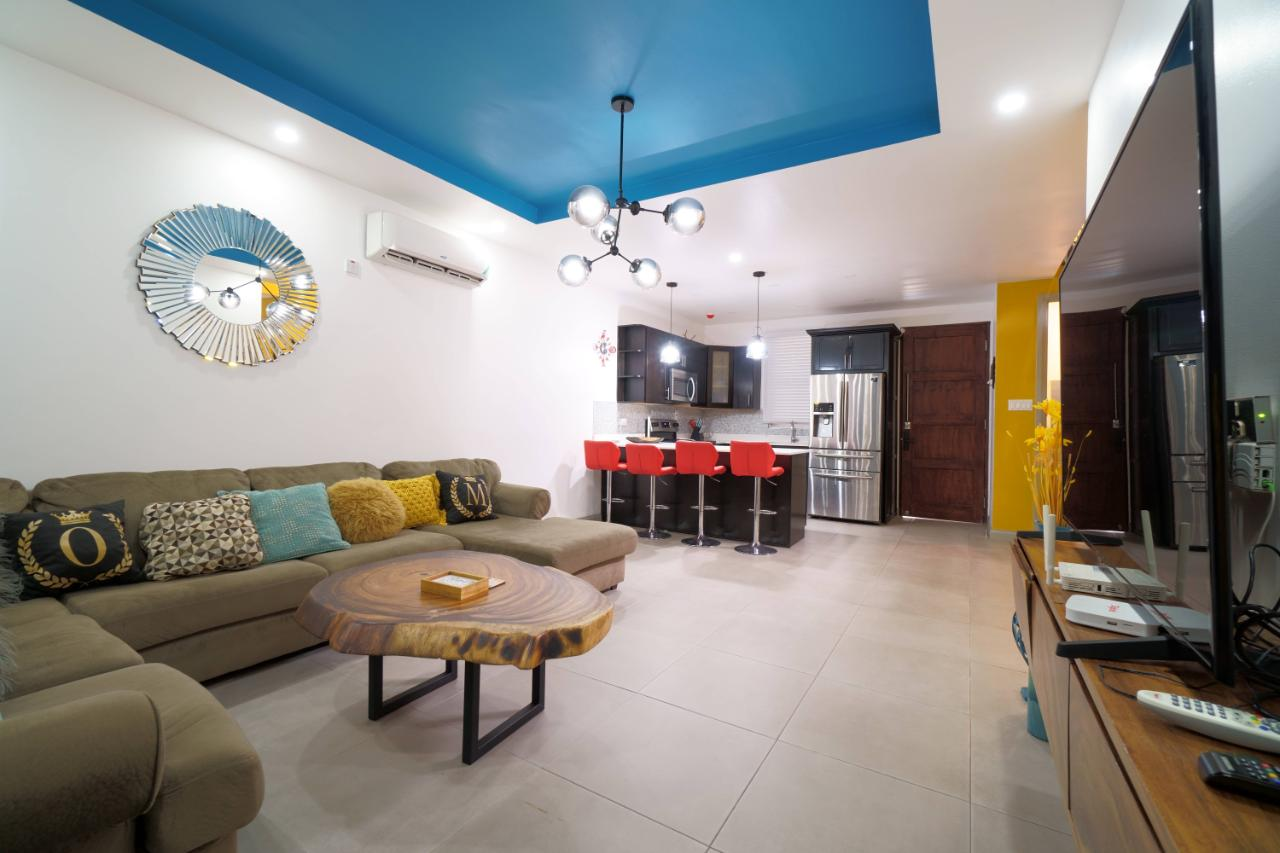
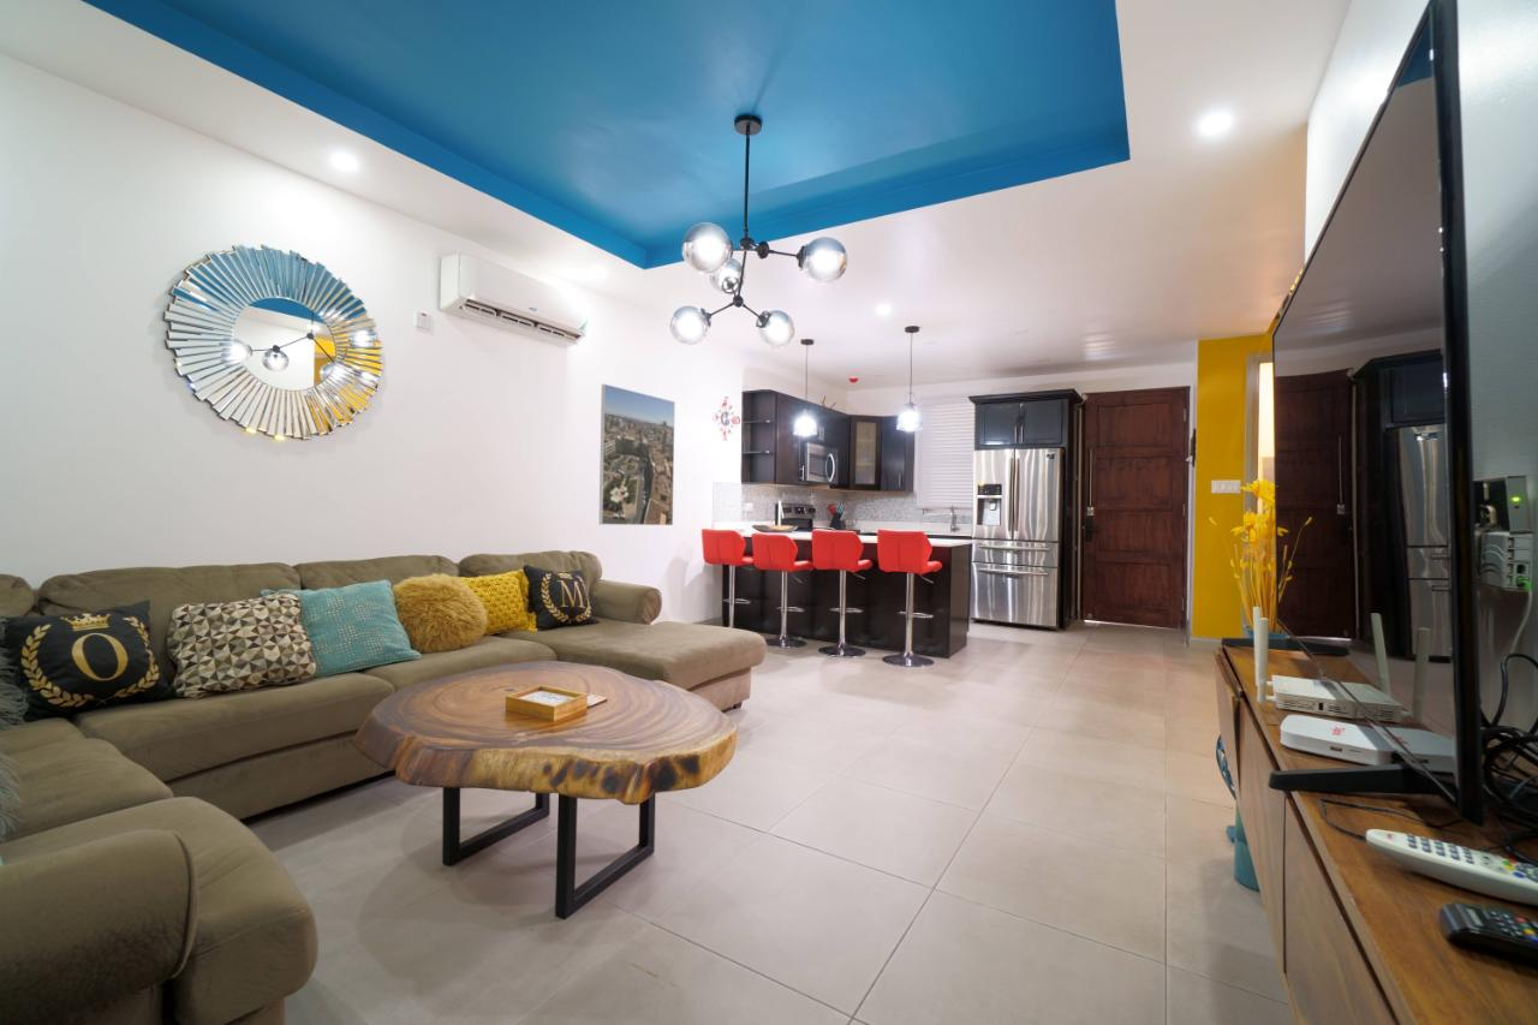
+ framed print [598,383,676,526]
